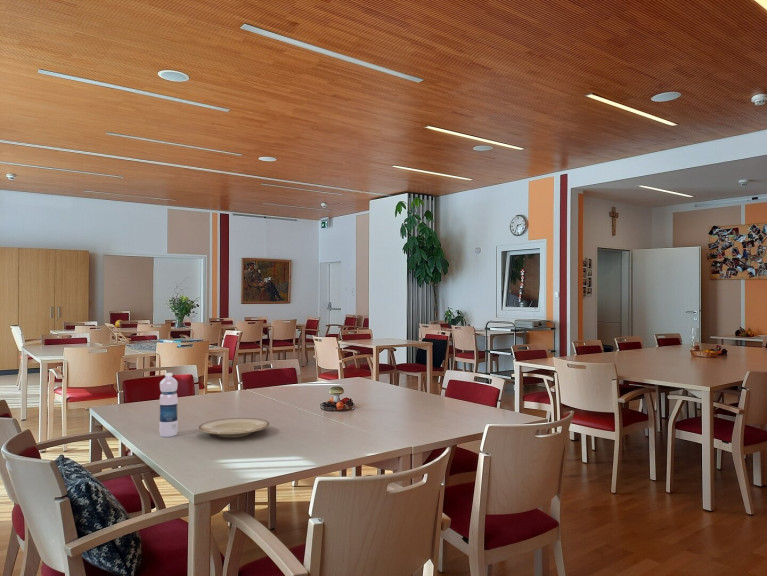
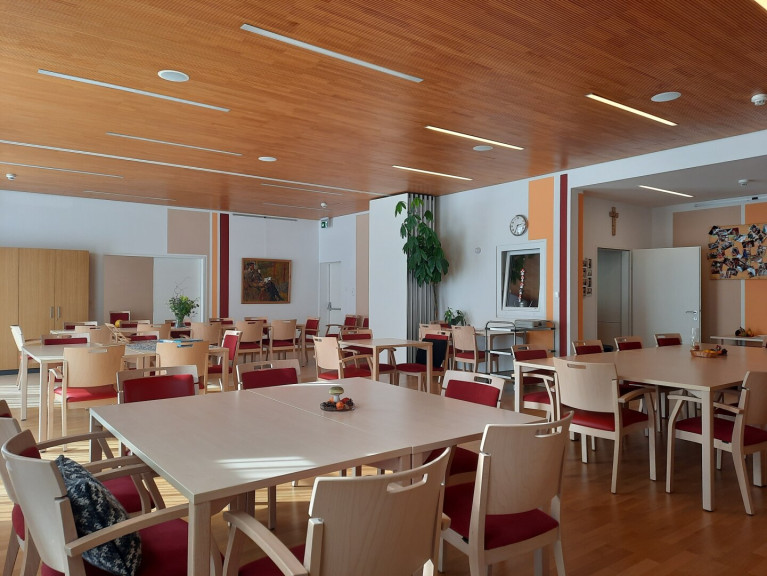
- water bottle [158,372,179,438]
- plate [198,417,270,439]
